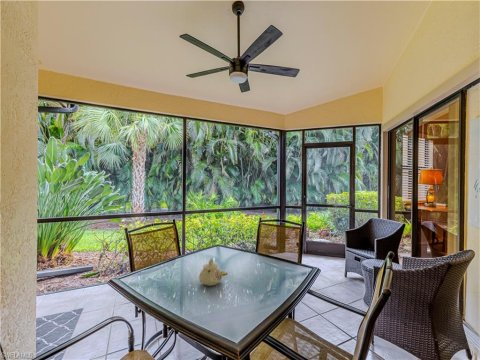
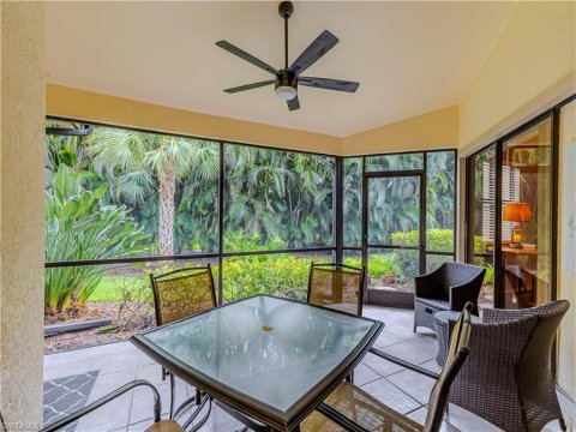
- teapot [198,257,223,287]
